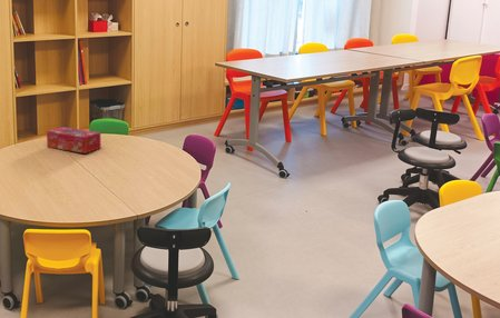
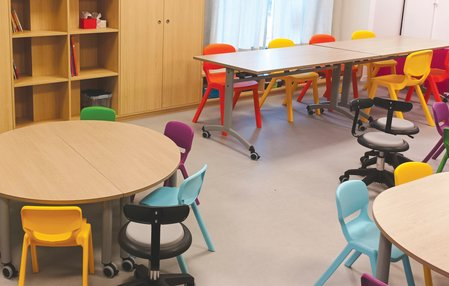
- tissue box [46,126,101,155]
